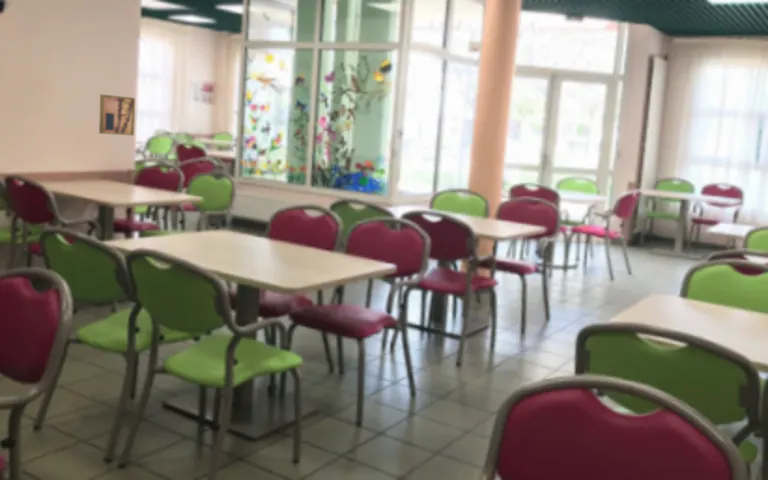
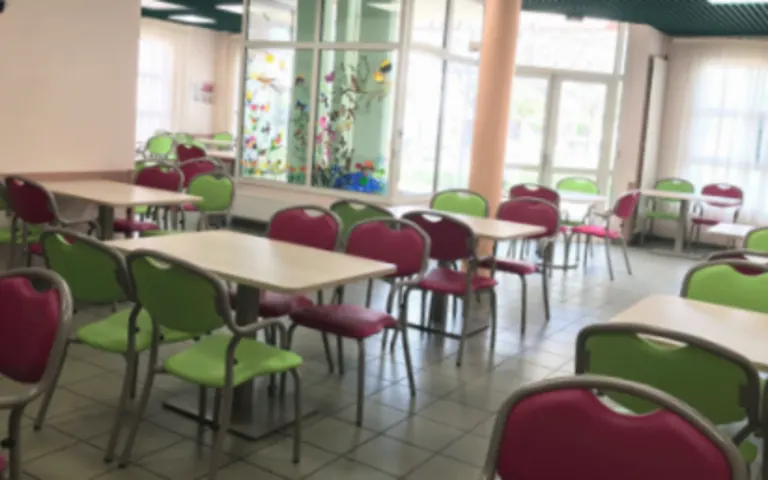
- wall art [98,93,136,137]
